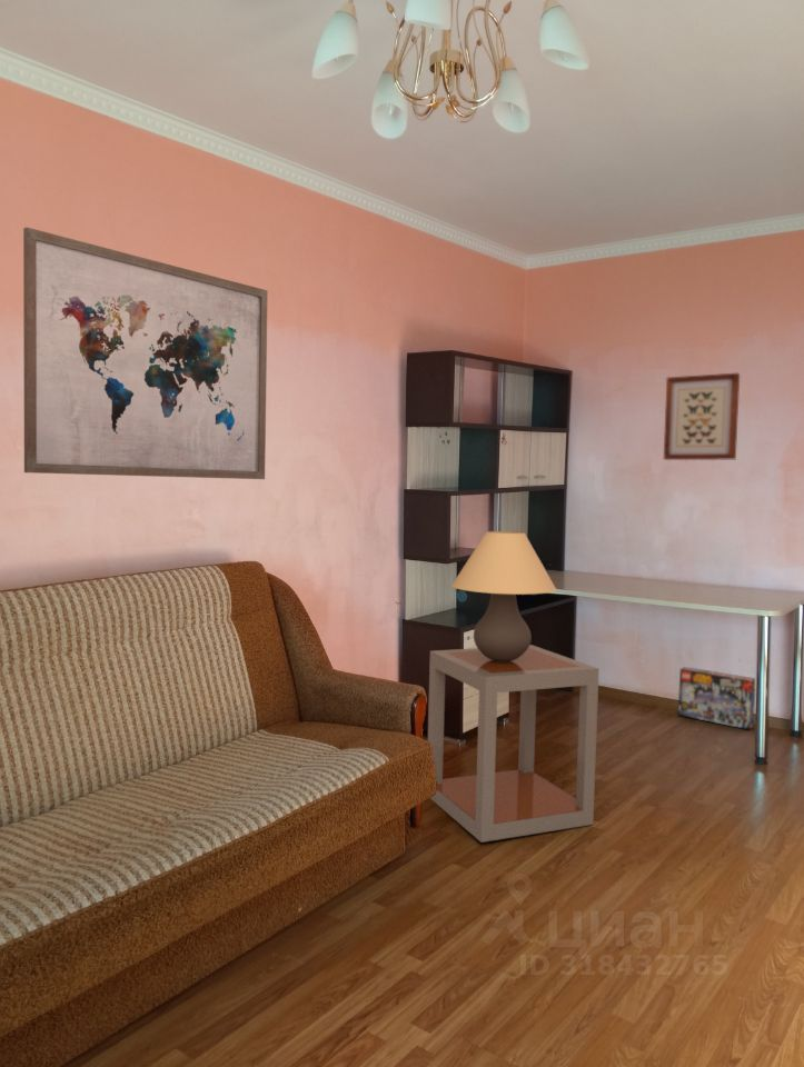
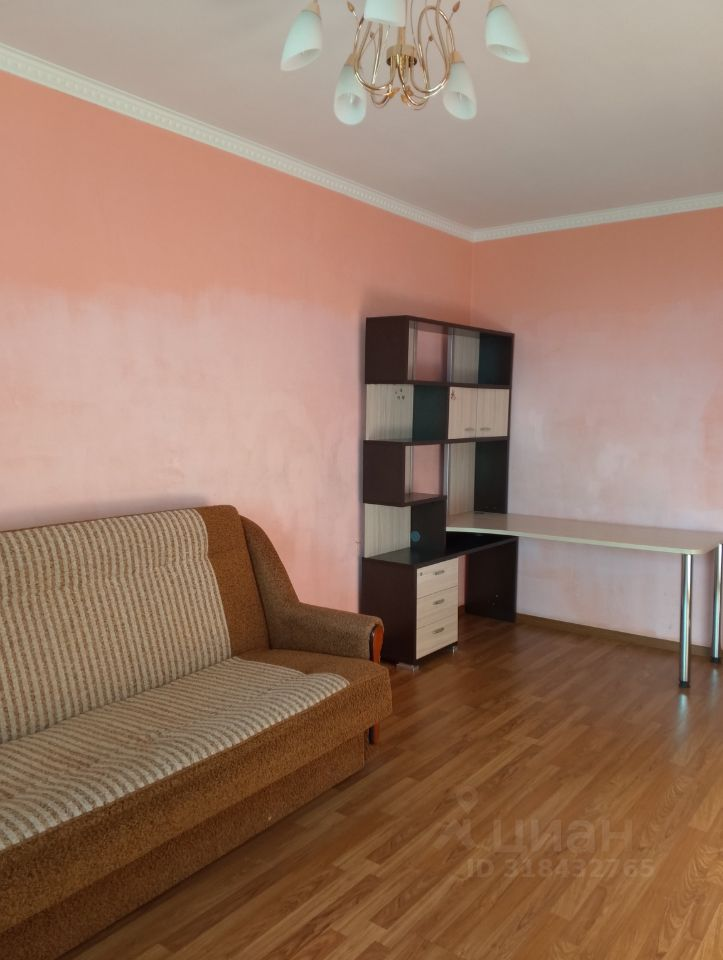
- side table [427,644,600,844]
- wall art [663,372,741,461]
- wall art [22,227,269,480]
- box [677,666,756,730]
- table lamp [450,530,557,661]
